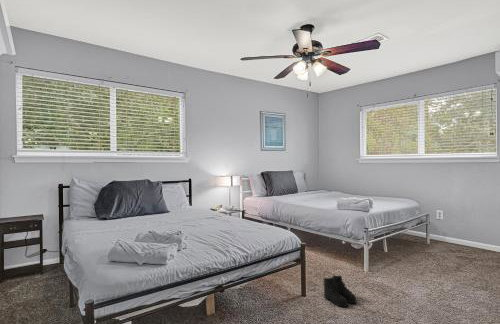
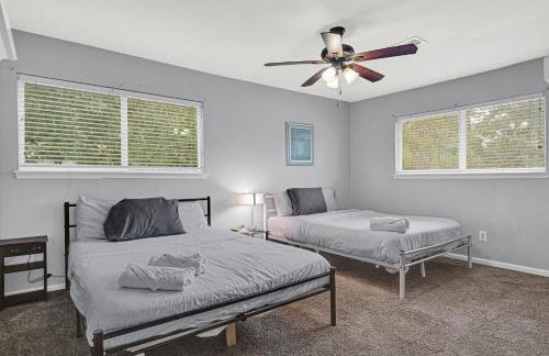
- boots [322,274,358,308]
